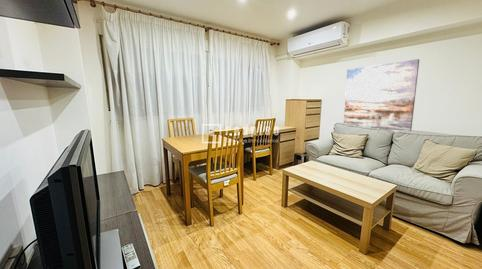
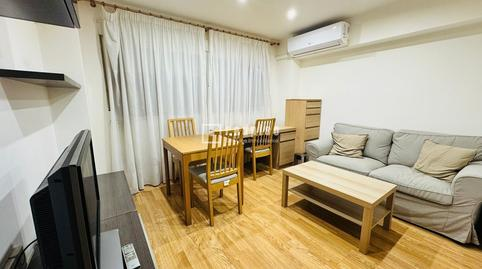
- wall art [343,58,420,132]
